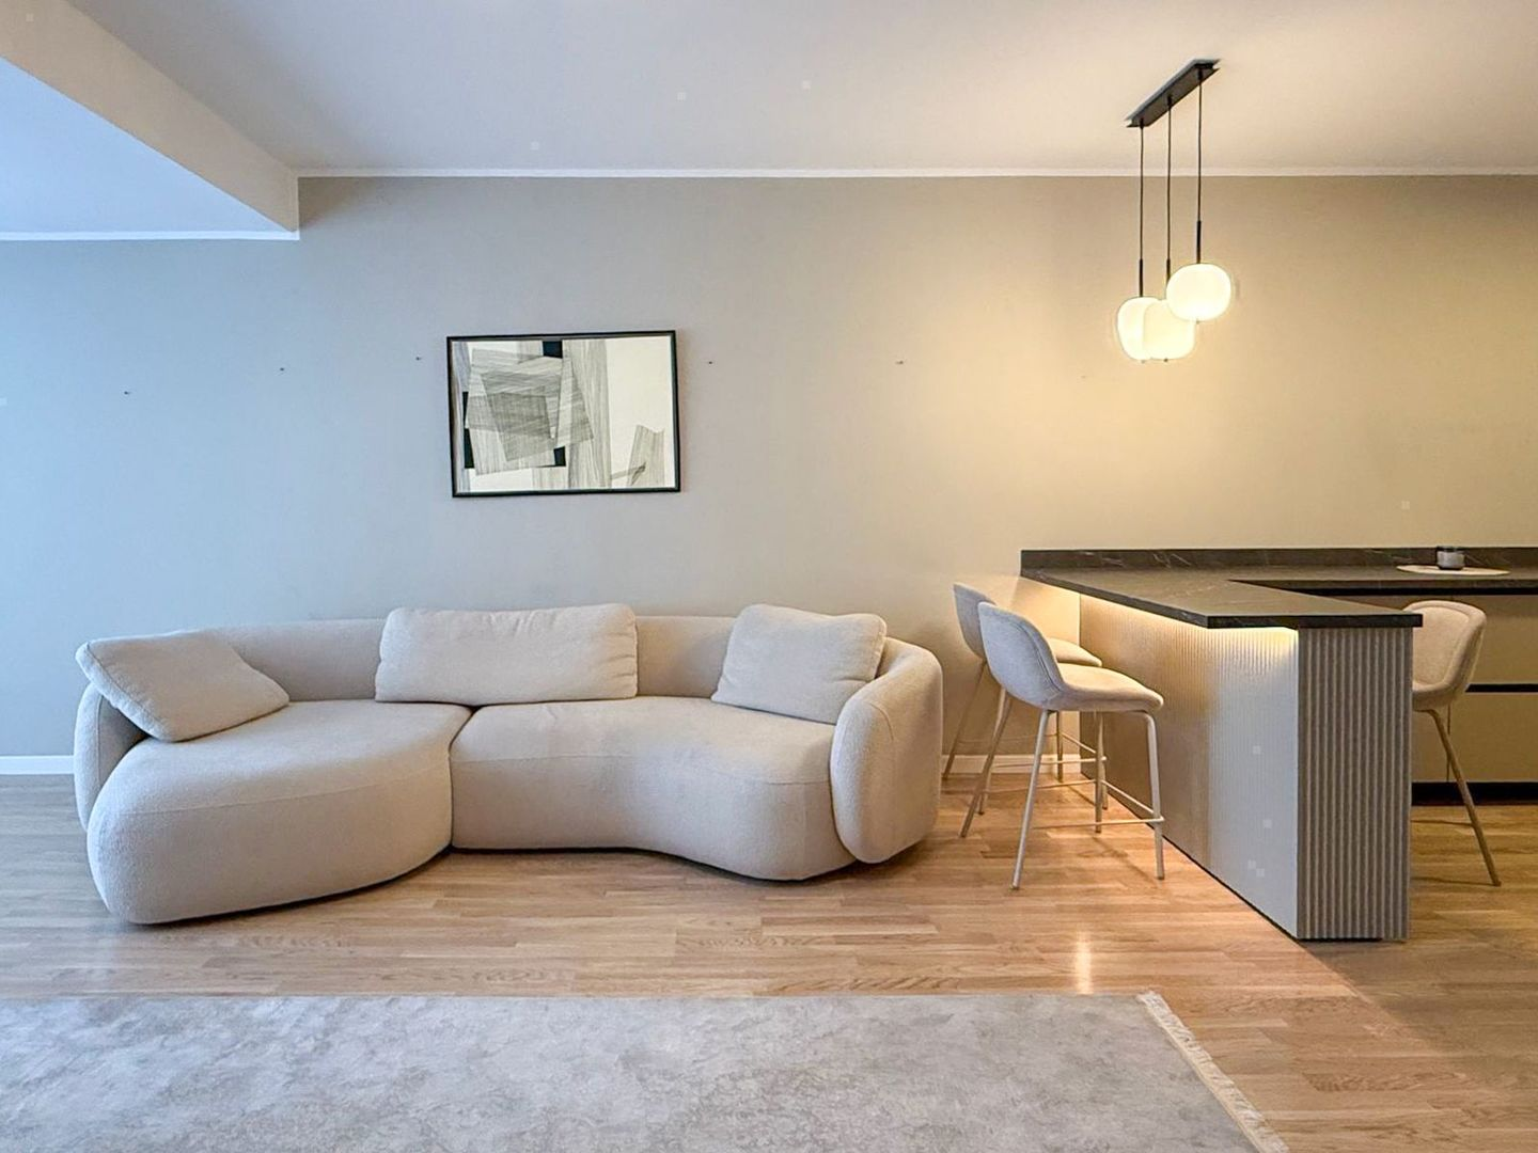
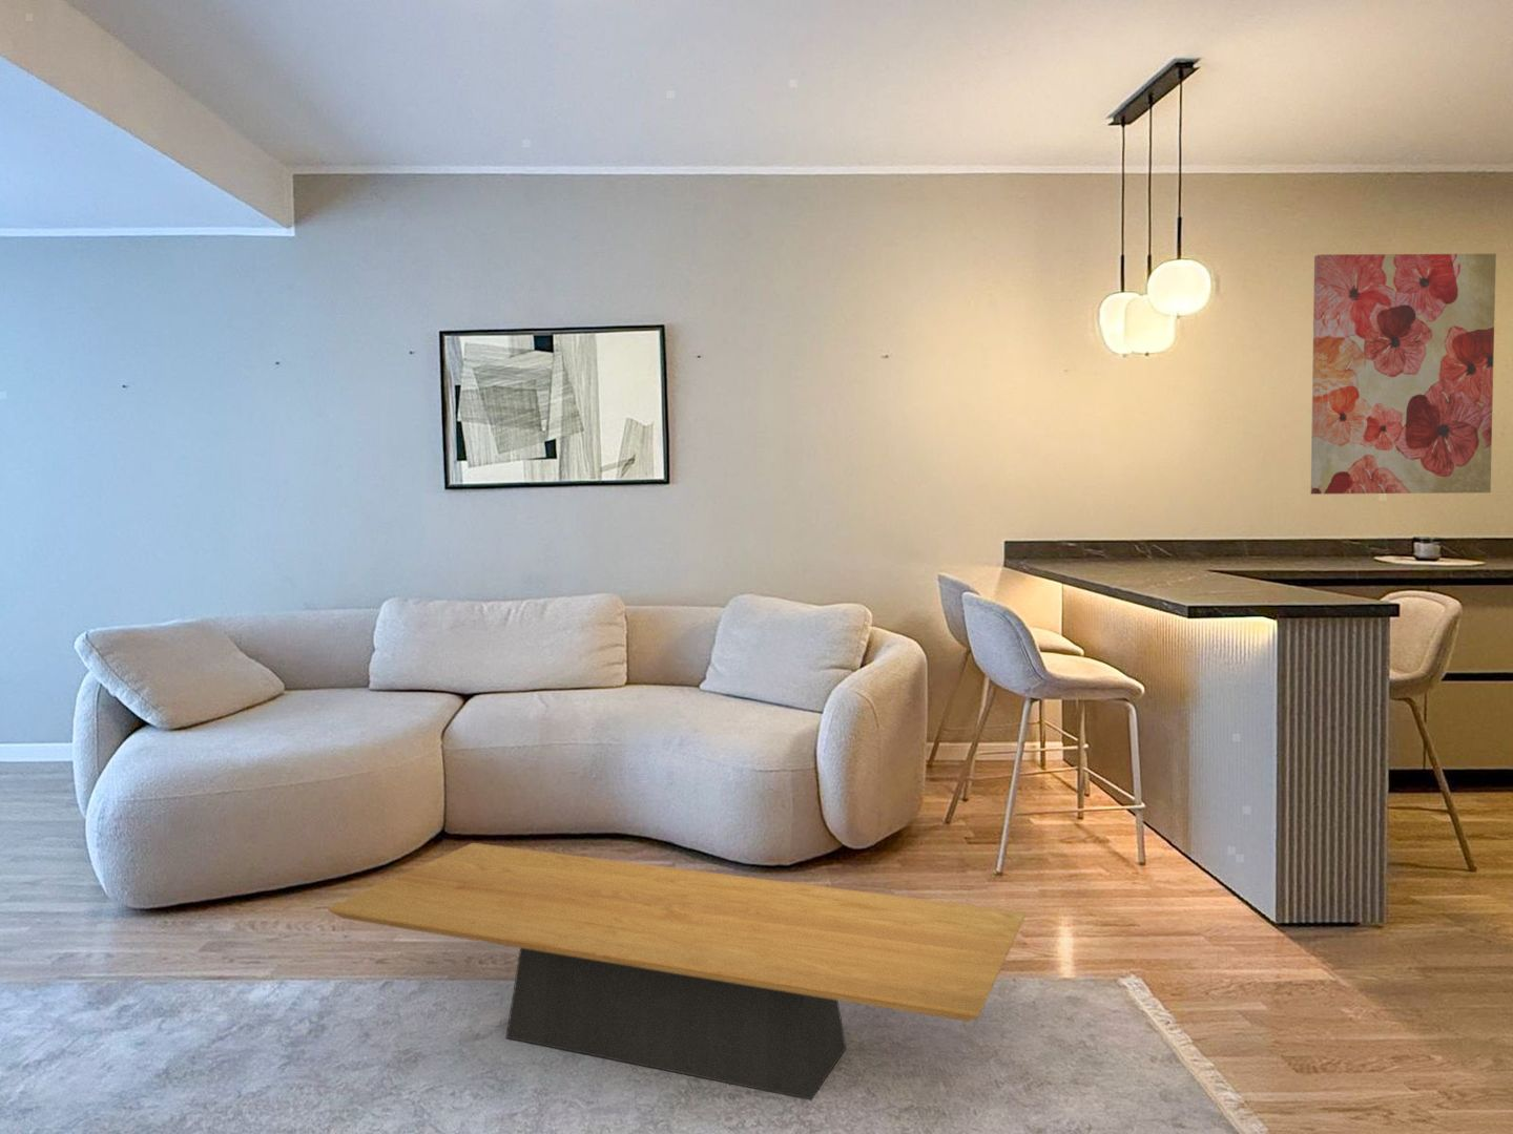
+ wall art [1310,253,1498,496]
+ coffee table [326,842,1027,1101]
